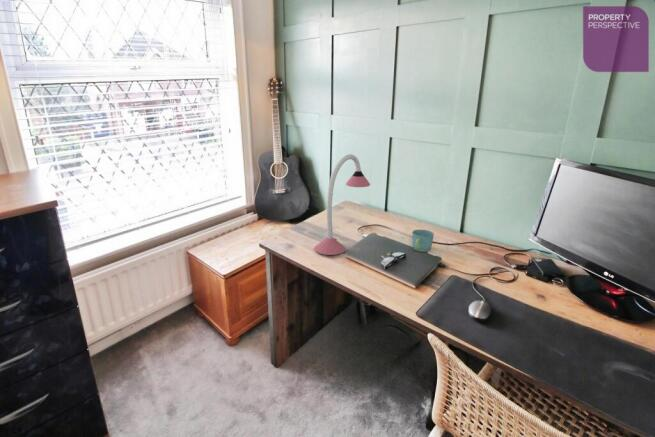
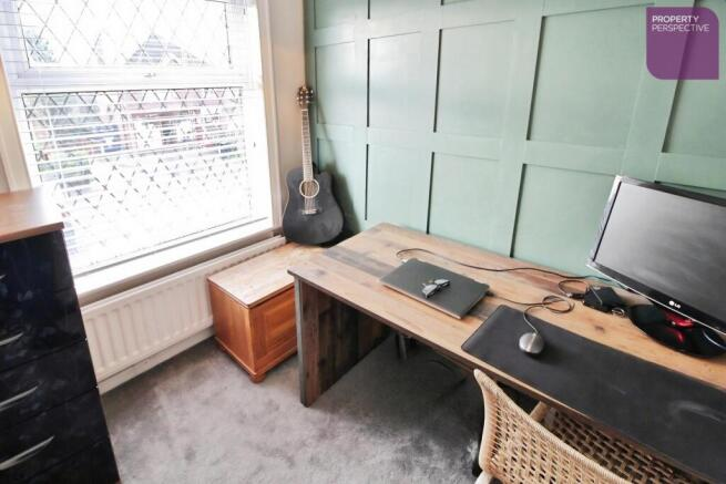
- mug [411,229,435,253]
- desk lamp [313,153,371,256]
